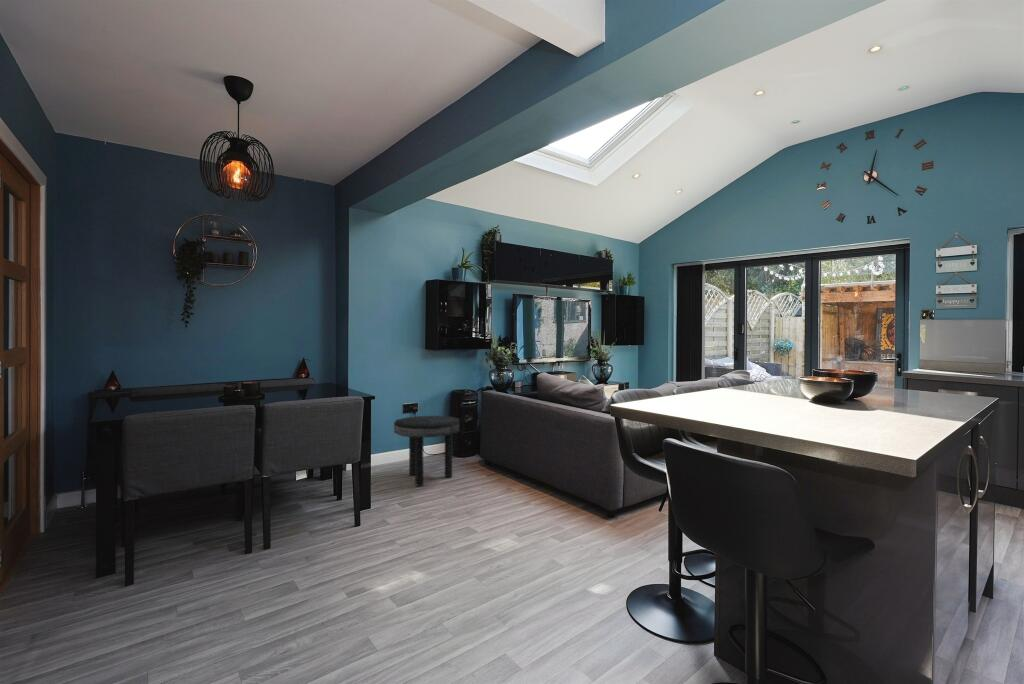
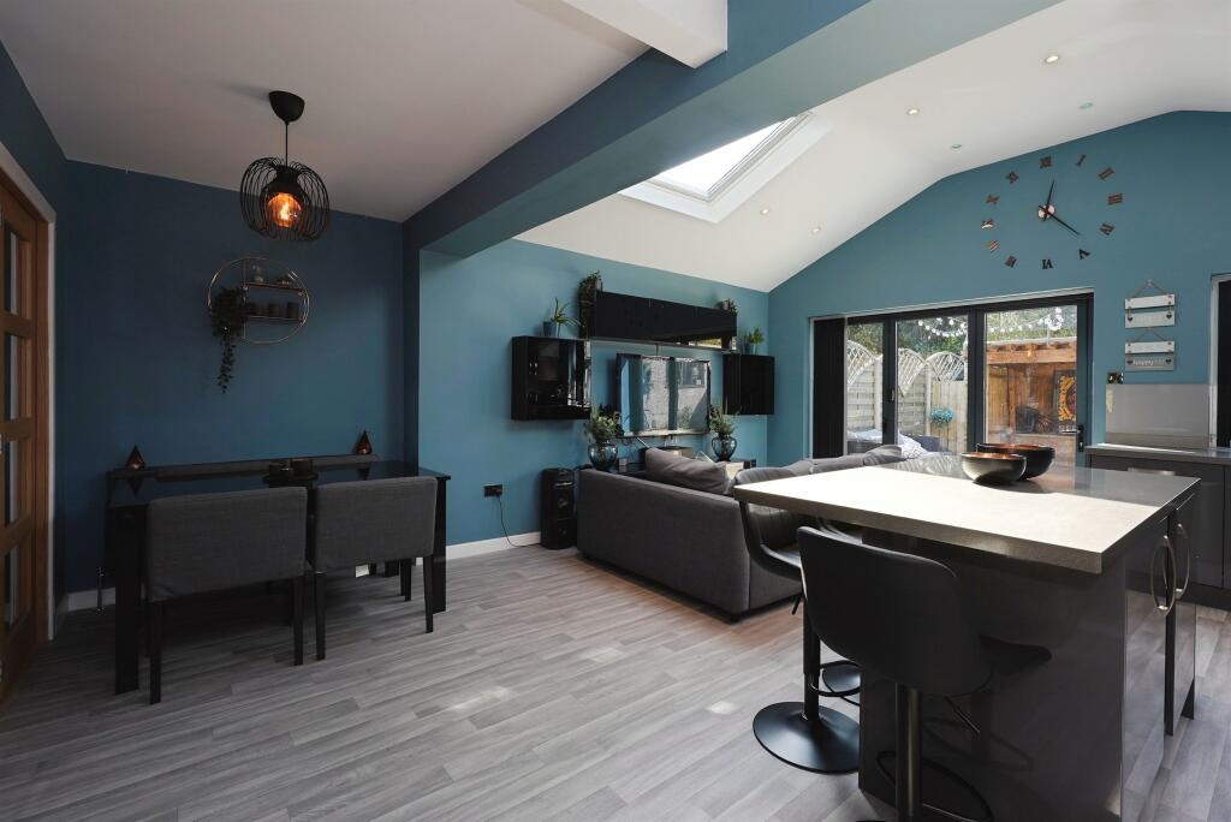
- side table [393,415,460,487]
